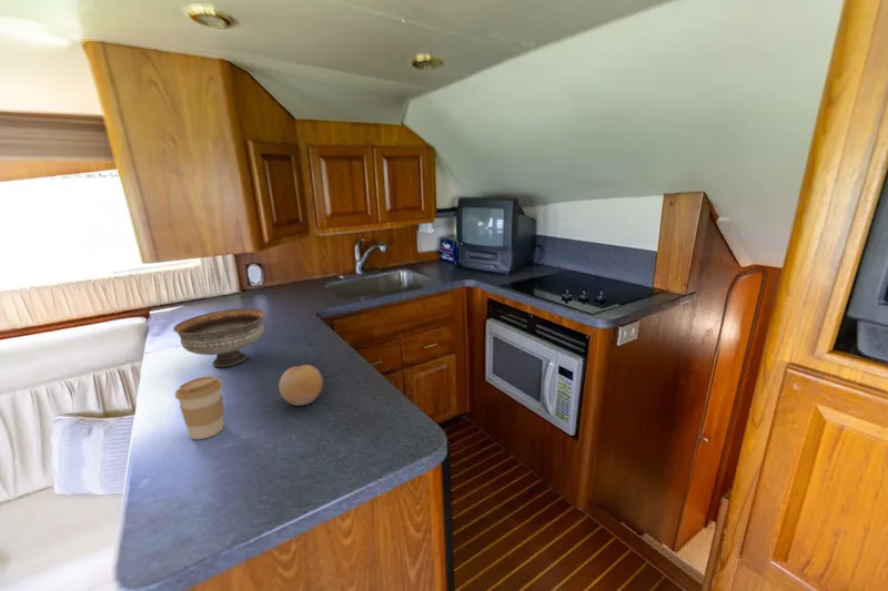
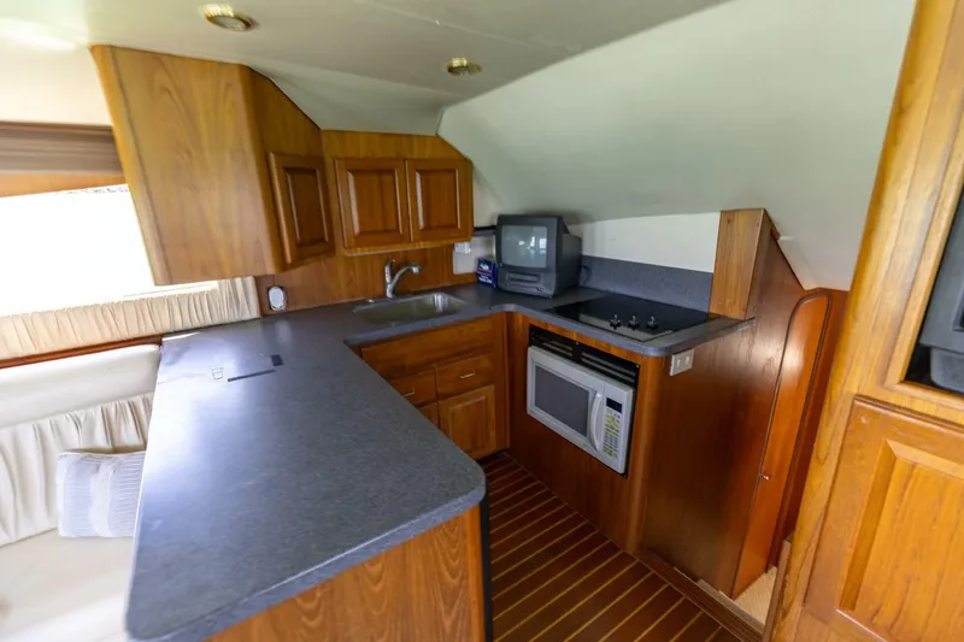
- coffee cup [174,375,225,440]
- bowl [172,307,265,368]
- fruit [278,364,324,406]
